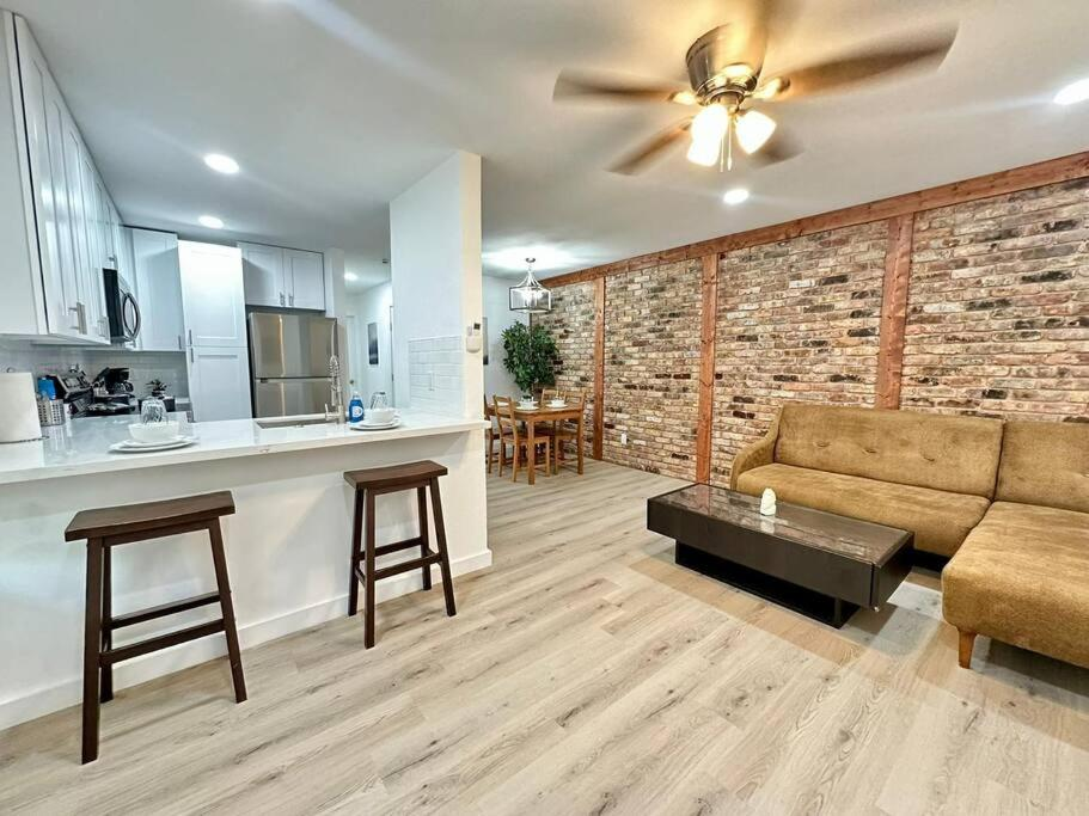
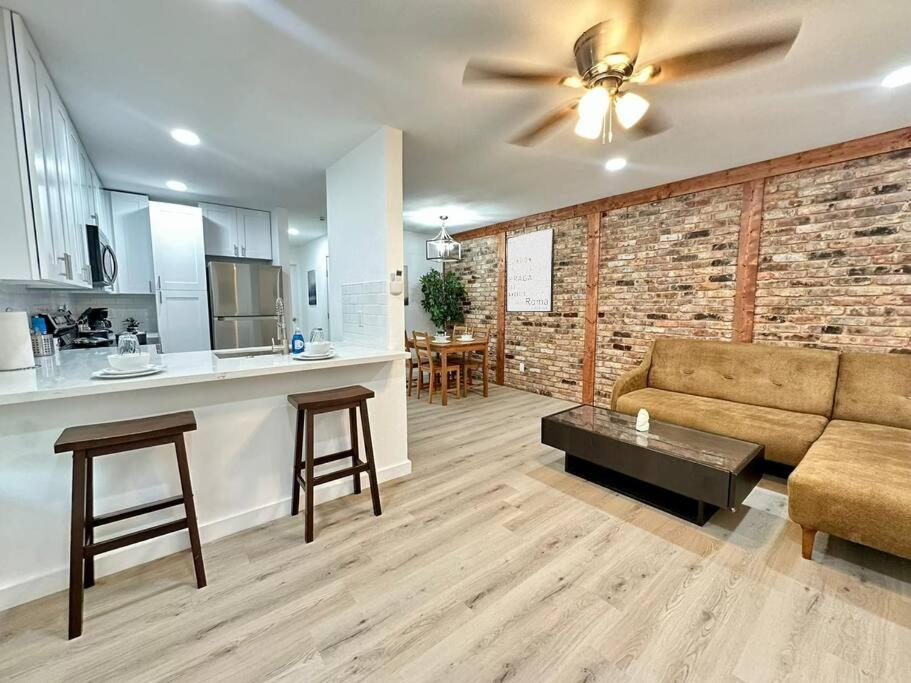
+ wall art [505,228,555,313]
